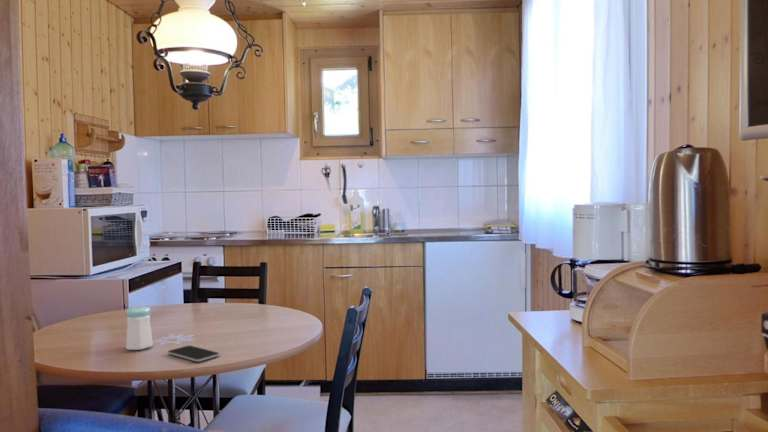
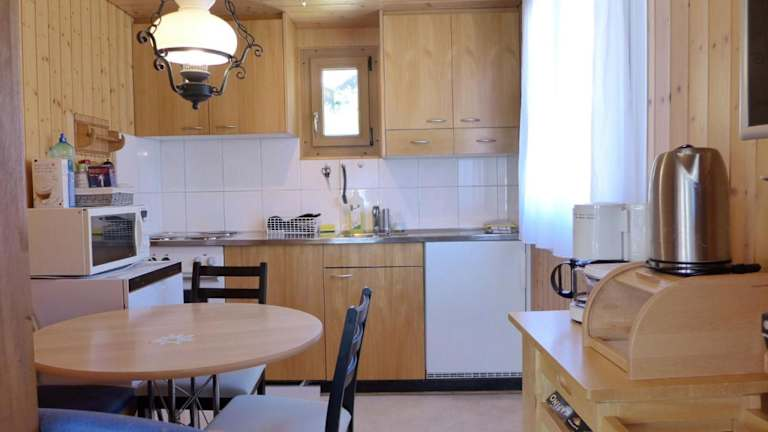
- smartphone [167,345,221,363]
- salt shaker [125,305,154,351]
